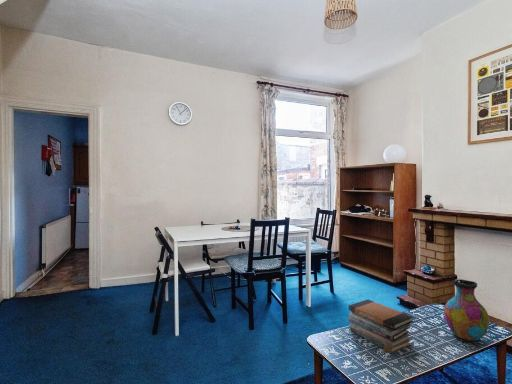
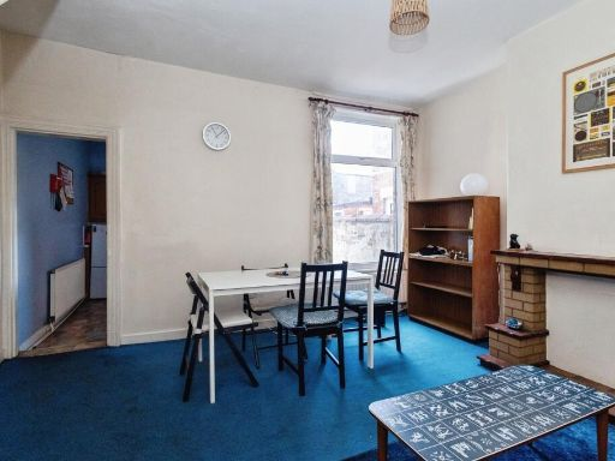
- book stack [347,299,414,354]
- vase [443,278,490,344]
